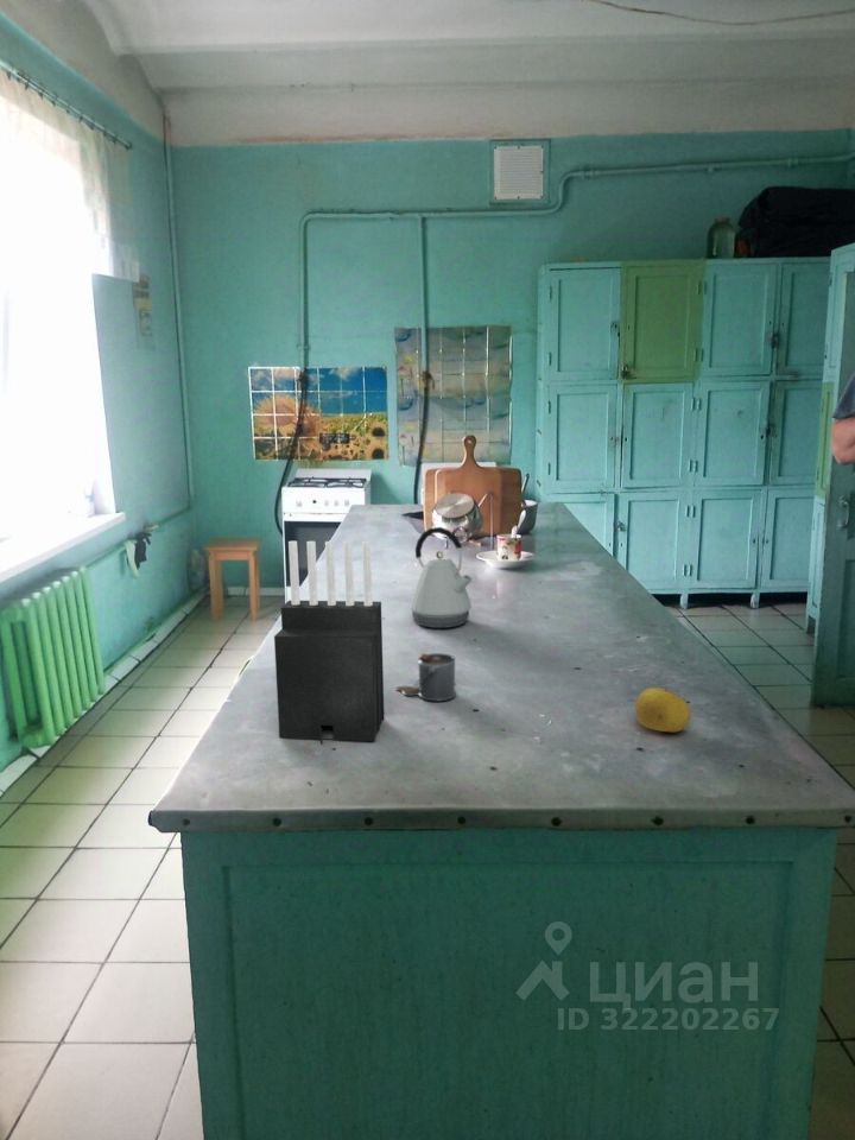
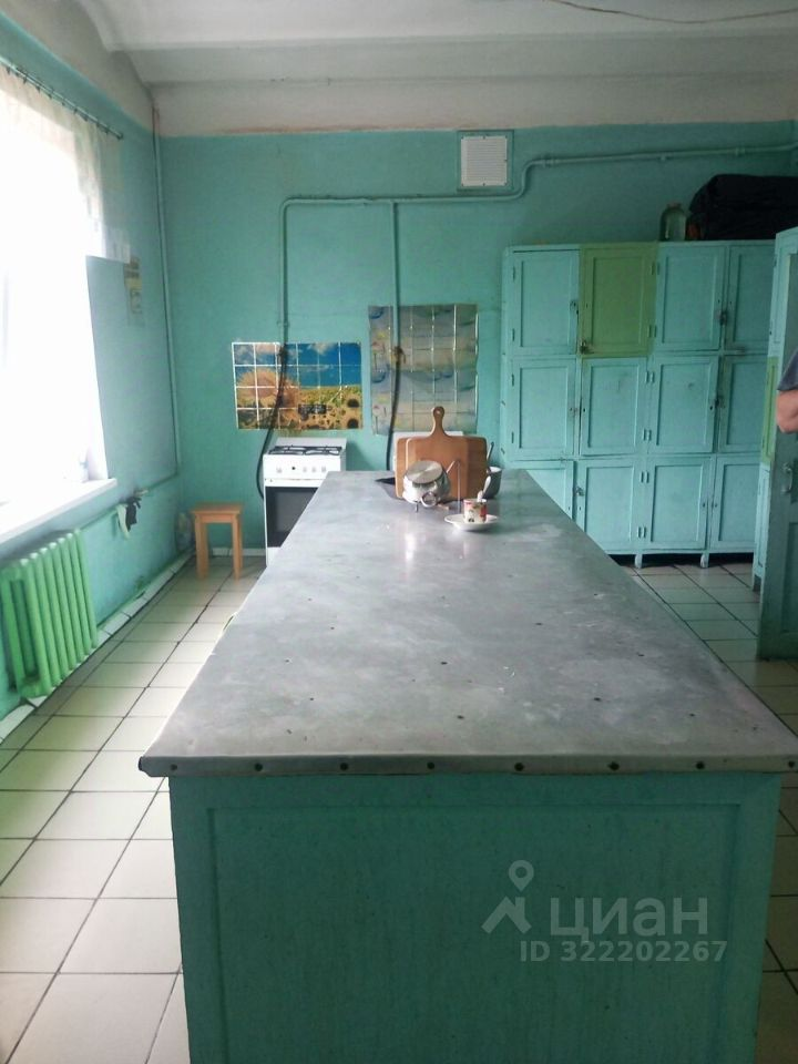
- kettle [408,526,474,629]
- paint can [394,652,457,702]
- fruit [634,686,692,734]
- knife block [273,540,386,745]
